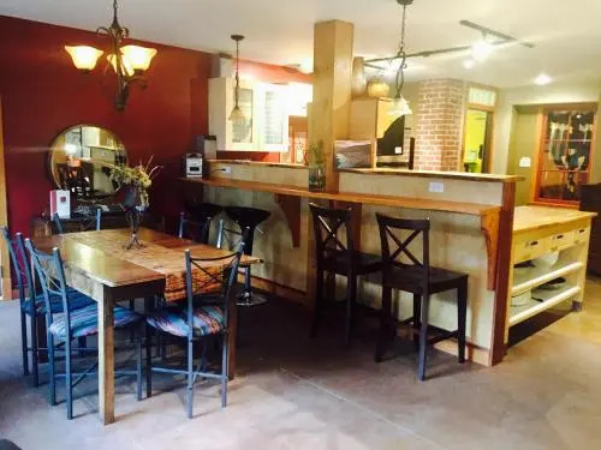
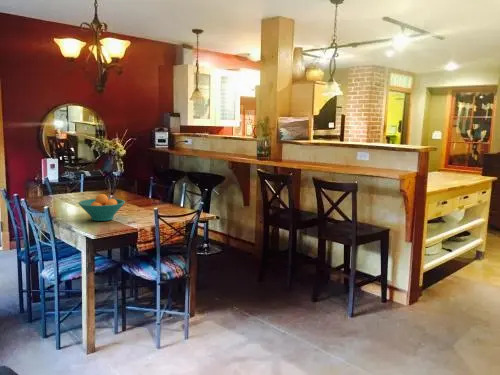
+ fruit bowl [77,193,126,222]
